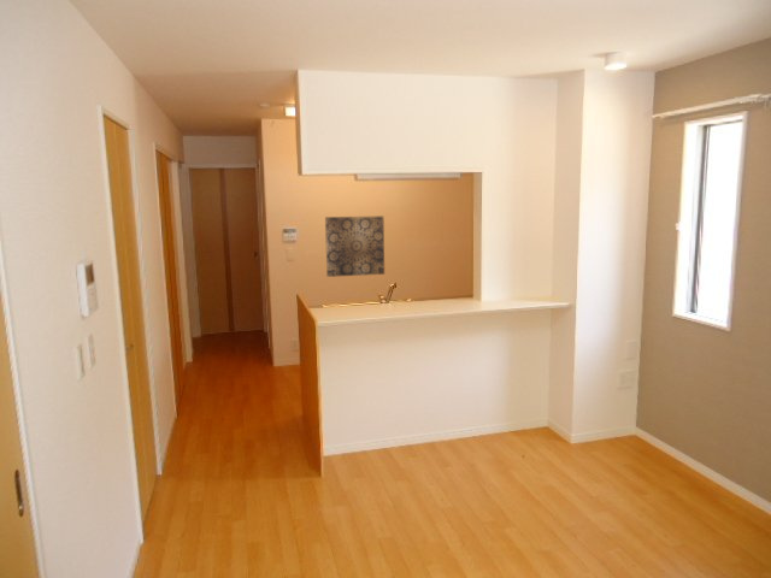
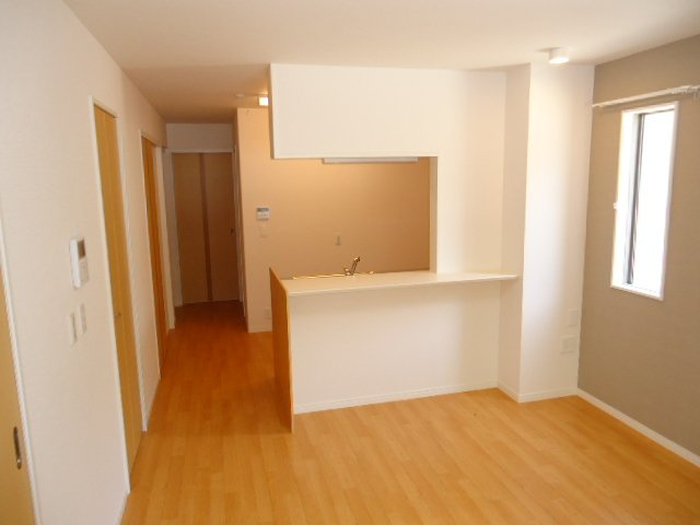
- wall art [324,216,386,278]
